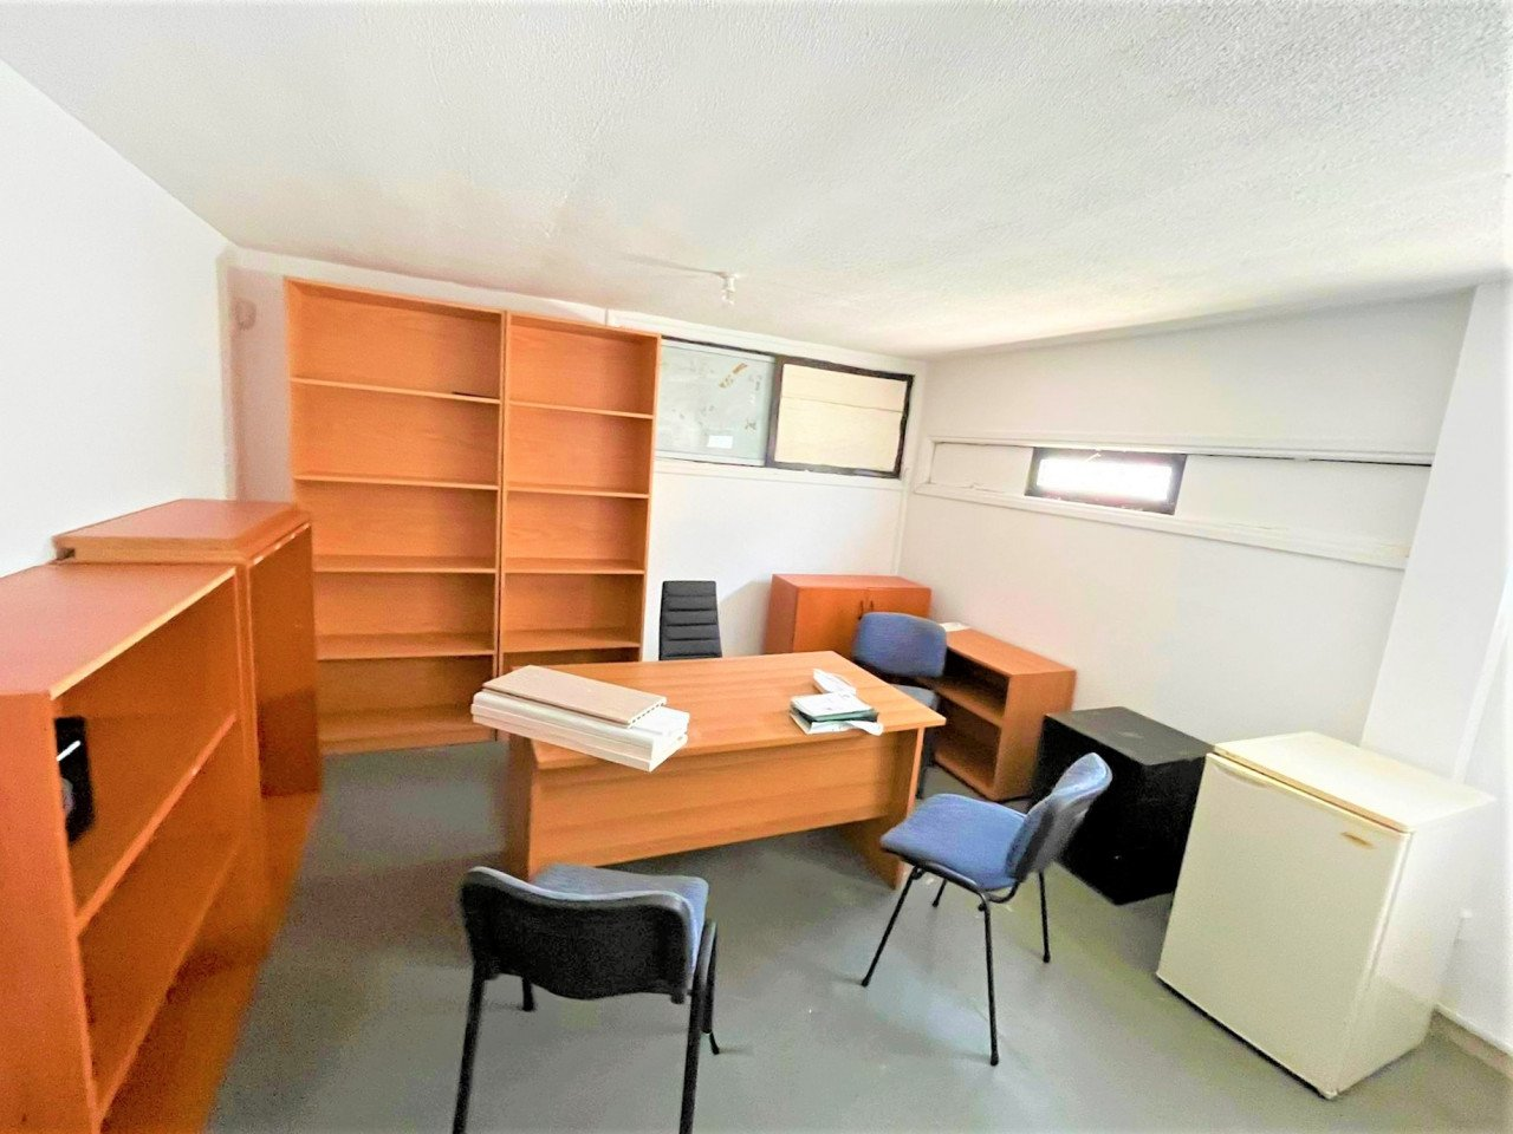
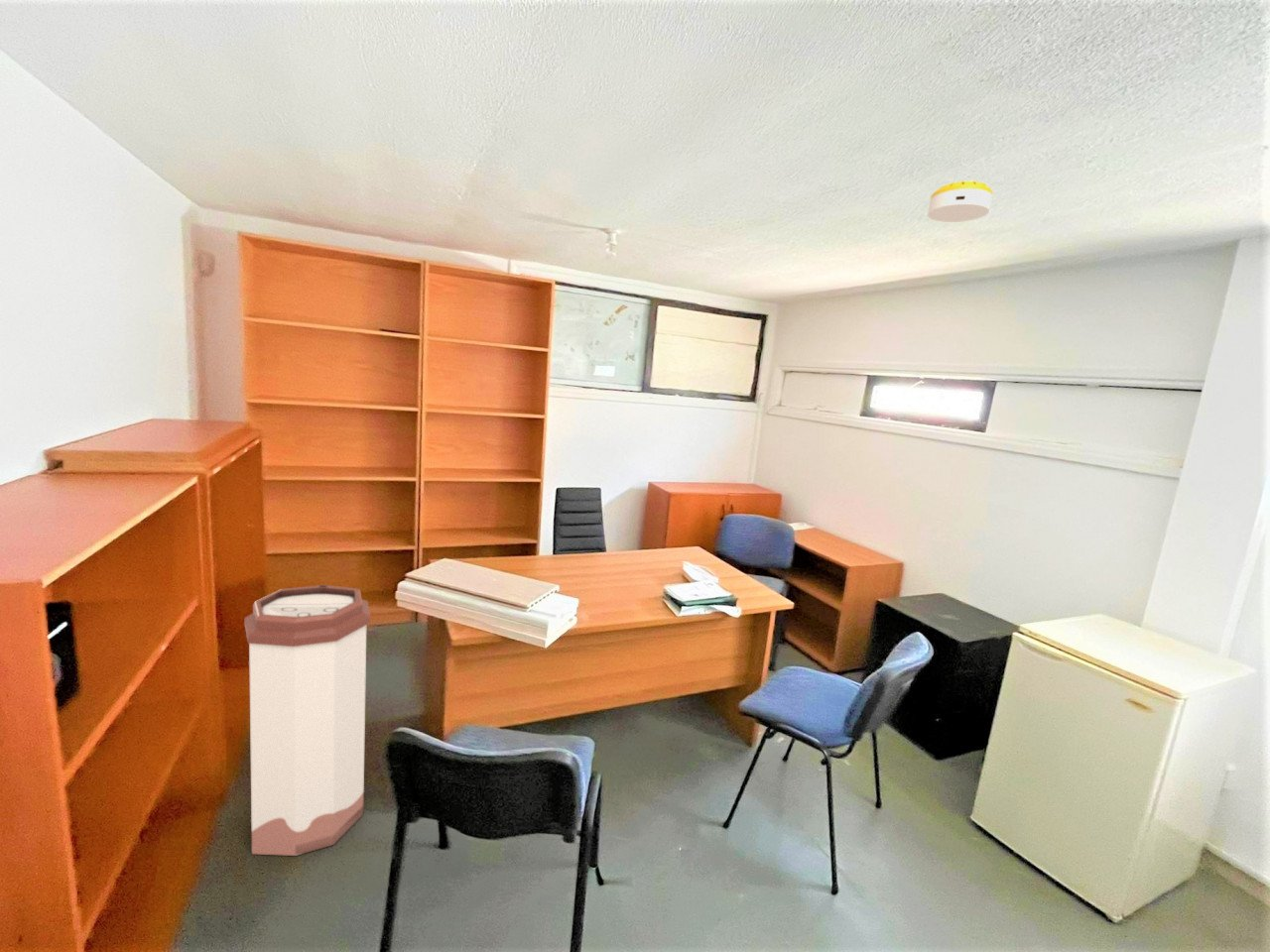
+ trash can [244,584,371,857]
+ smoke detector [927,180,993,223]
